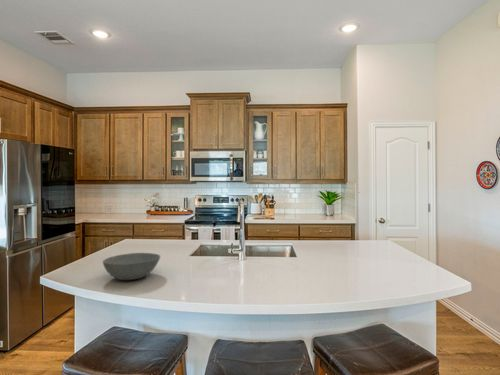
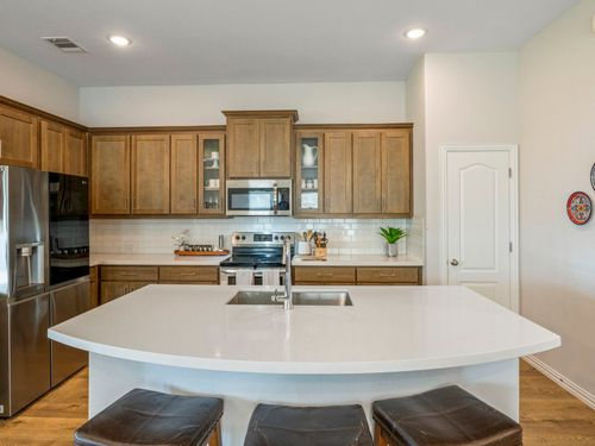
- bowl [102,252,161,281]
